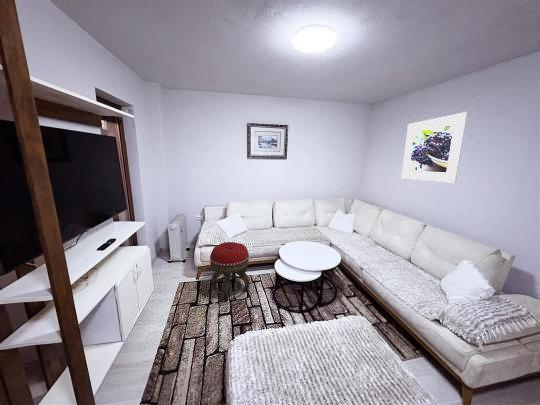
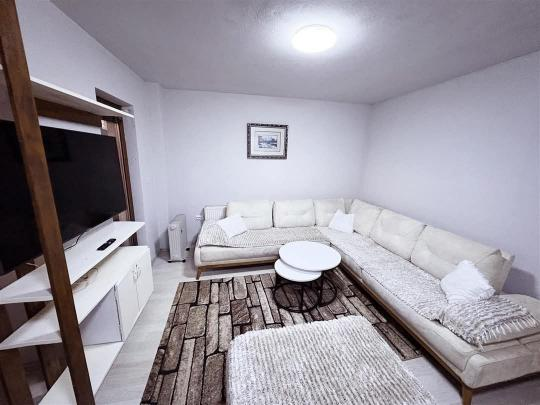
- footstool [209,241,250,302]
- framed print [401,111,469,184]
